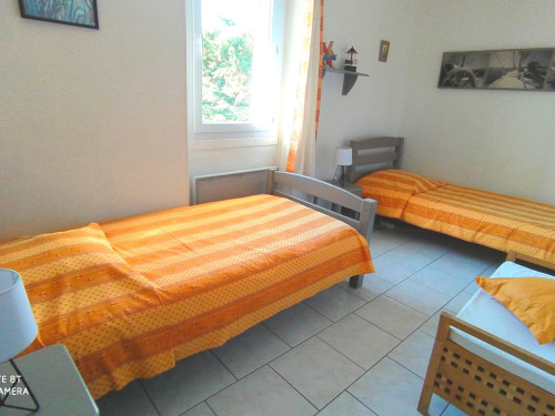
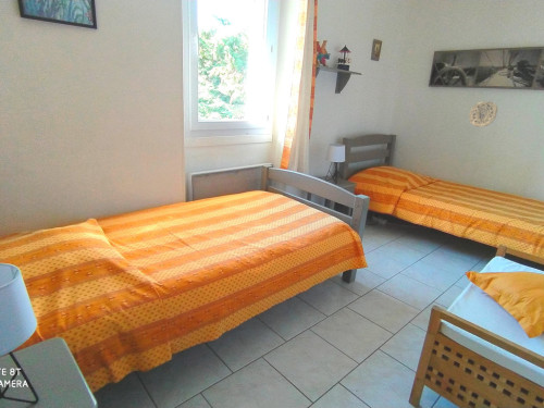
+ decorative plate [468,100,498,128]
